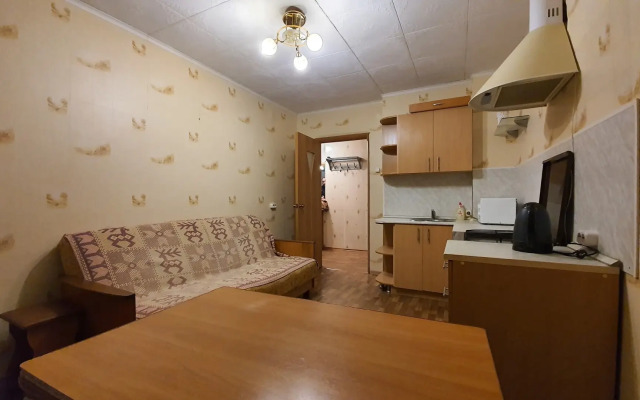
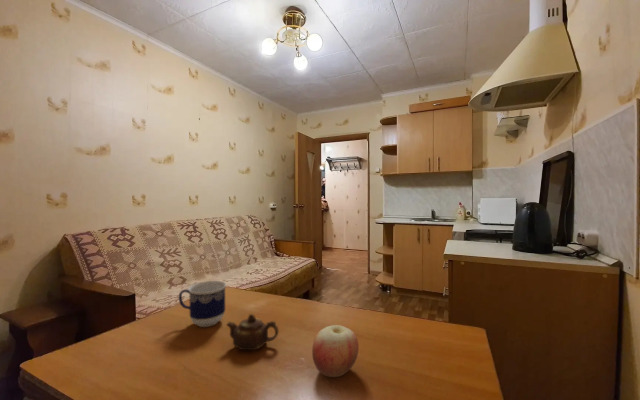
+ apple [311,324,359,378]
+ cup [178,280,227,328]
+ teapot [225,313,279,351]
